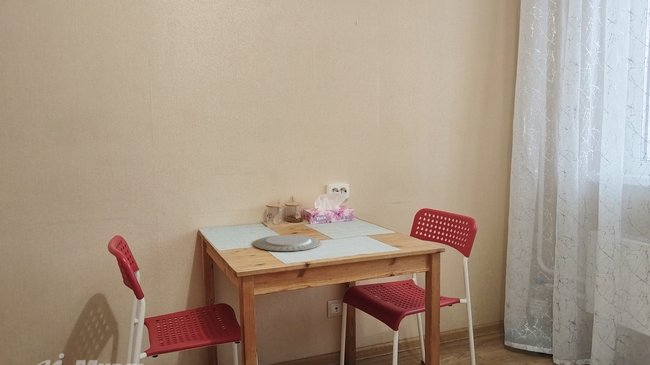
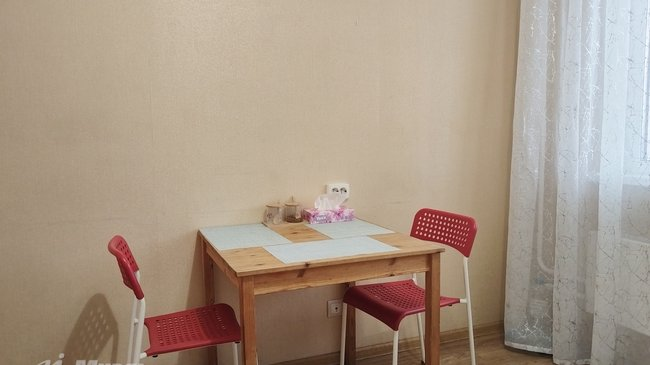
- chinaware [252,234,323,252]
